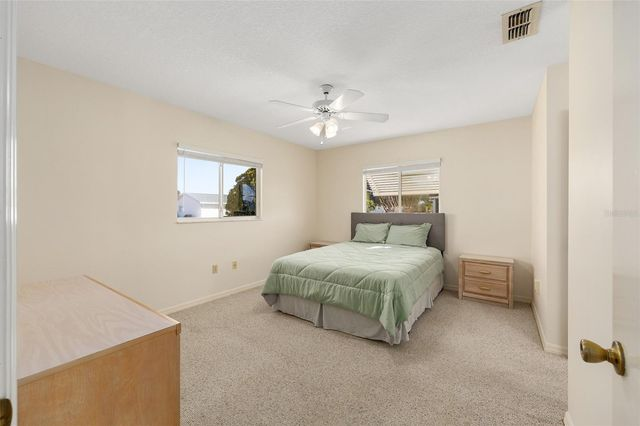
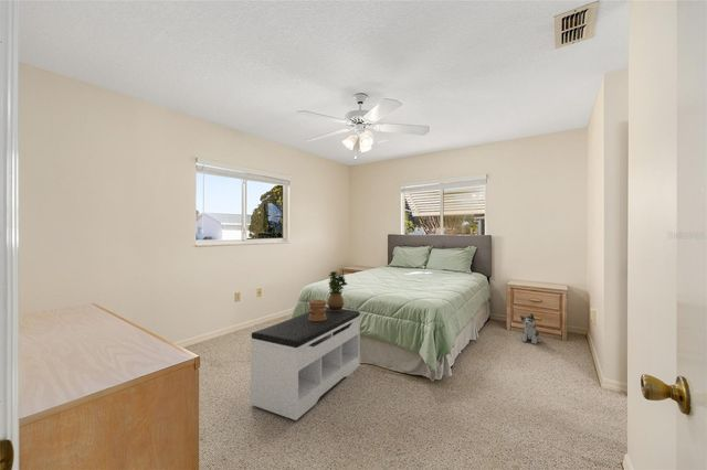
+ decorative box [308,299,328,321]
+ potted plant [326,270,348,311]
+ bench [250,306,361,421]
+ plush toy [519,312,542,345]
